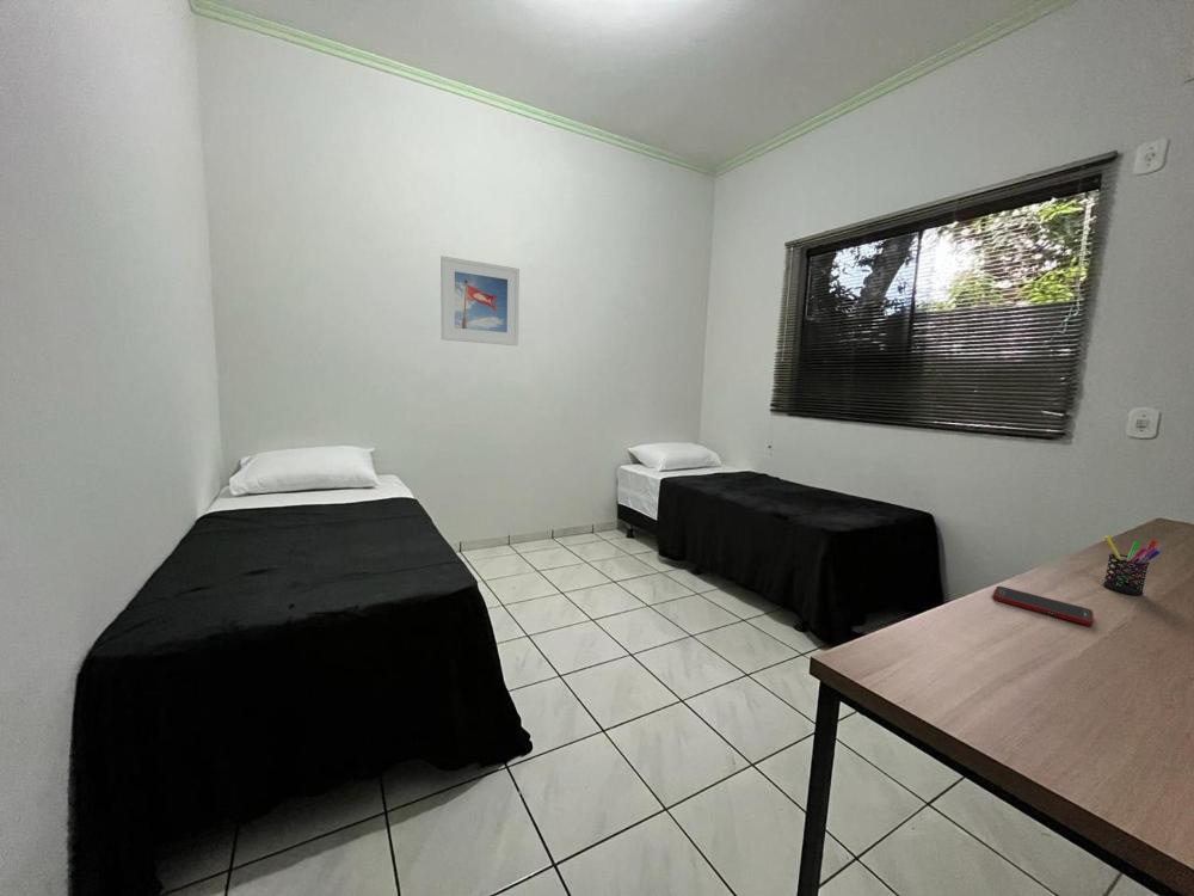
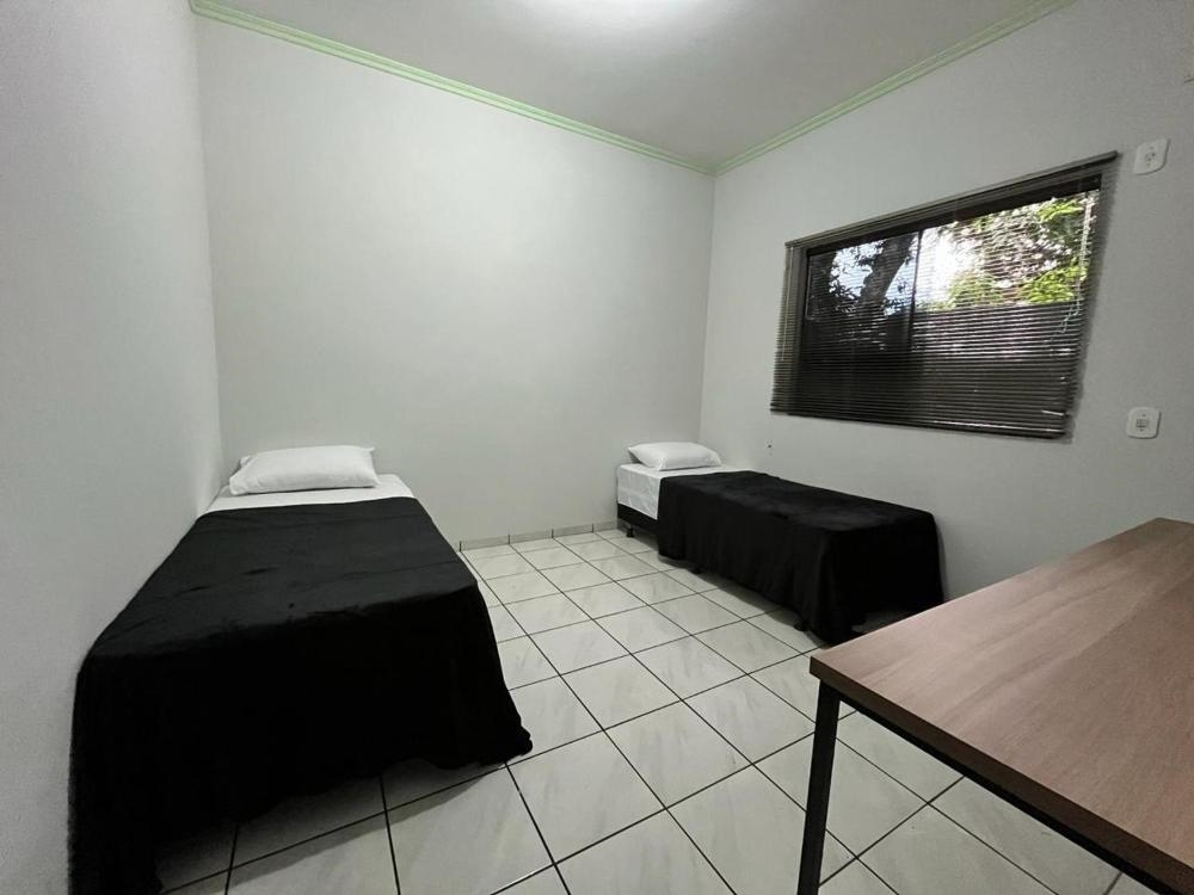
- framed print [439,254,521,346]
- pen holder [1102,535,1161,596]
- cell phone [991,585,1095,626]
